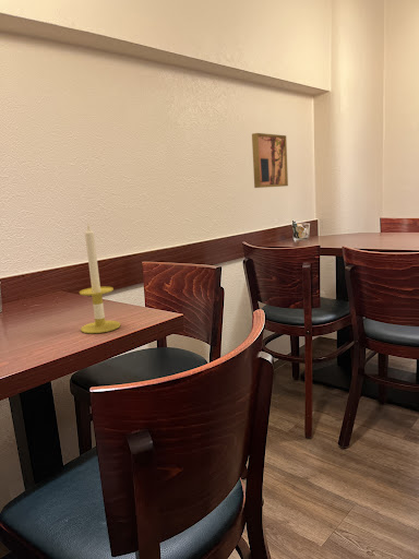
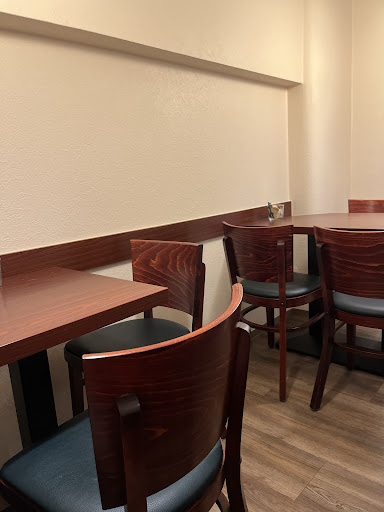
- candle [79,224,121,334]
- wall art [251,132,289,189]
